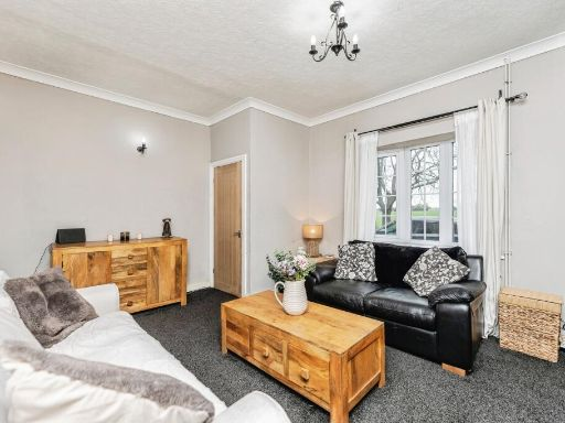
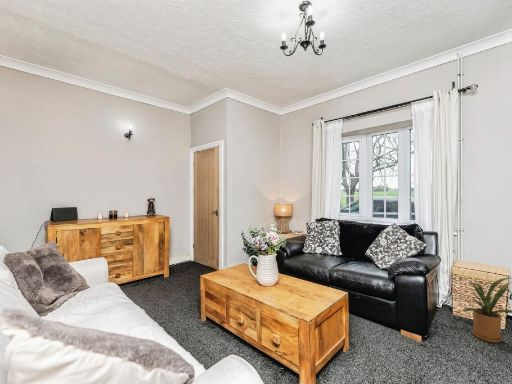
+ house plant [451,277,512,344]
